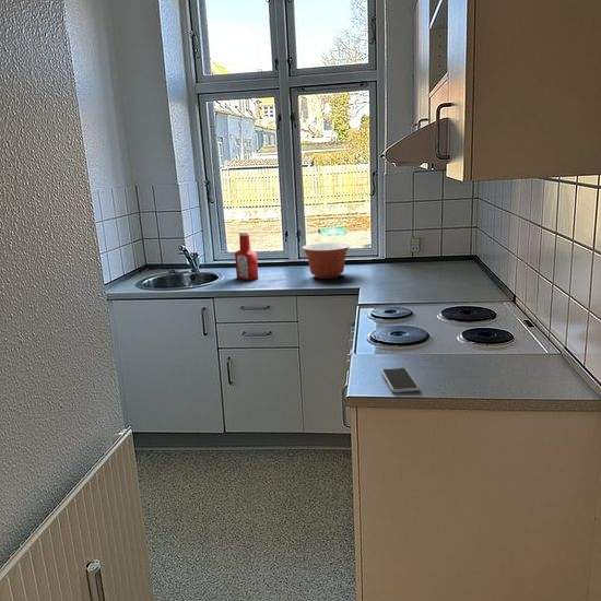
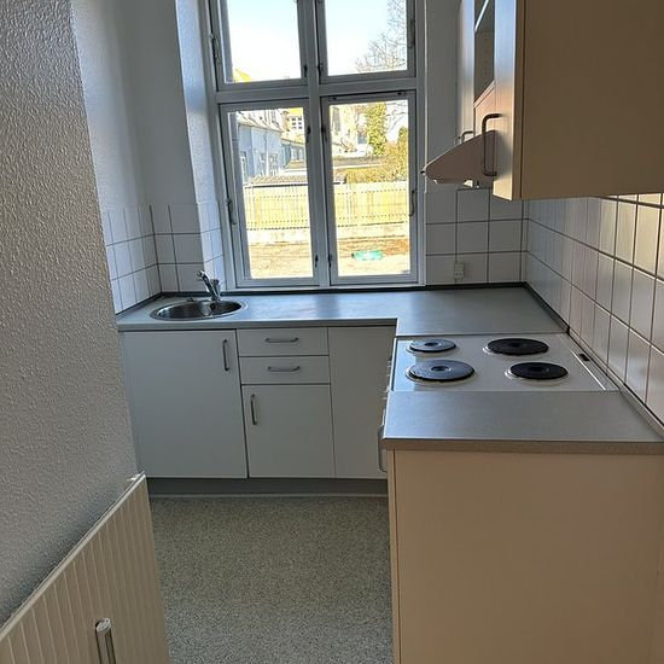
- smartphone [380,366,420,393]
- mixing bowl [302,241,351,280]
- soap bottle [234,231,259,282]
